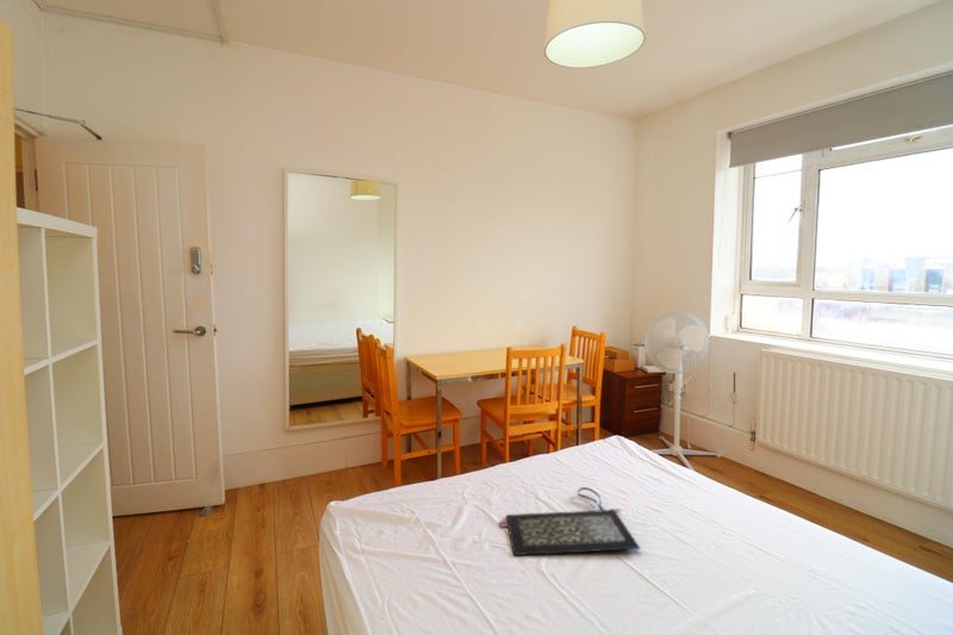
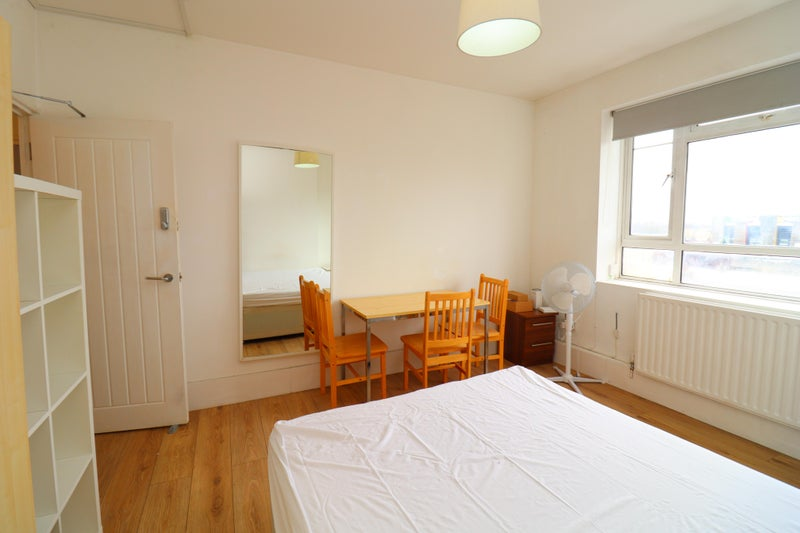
- clutch bag [499,486,642,556]
